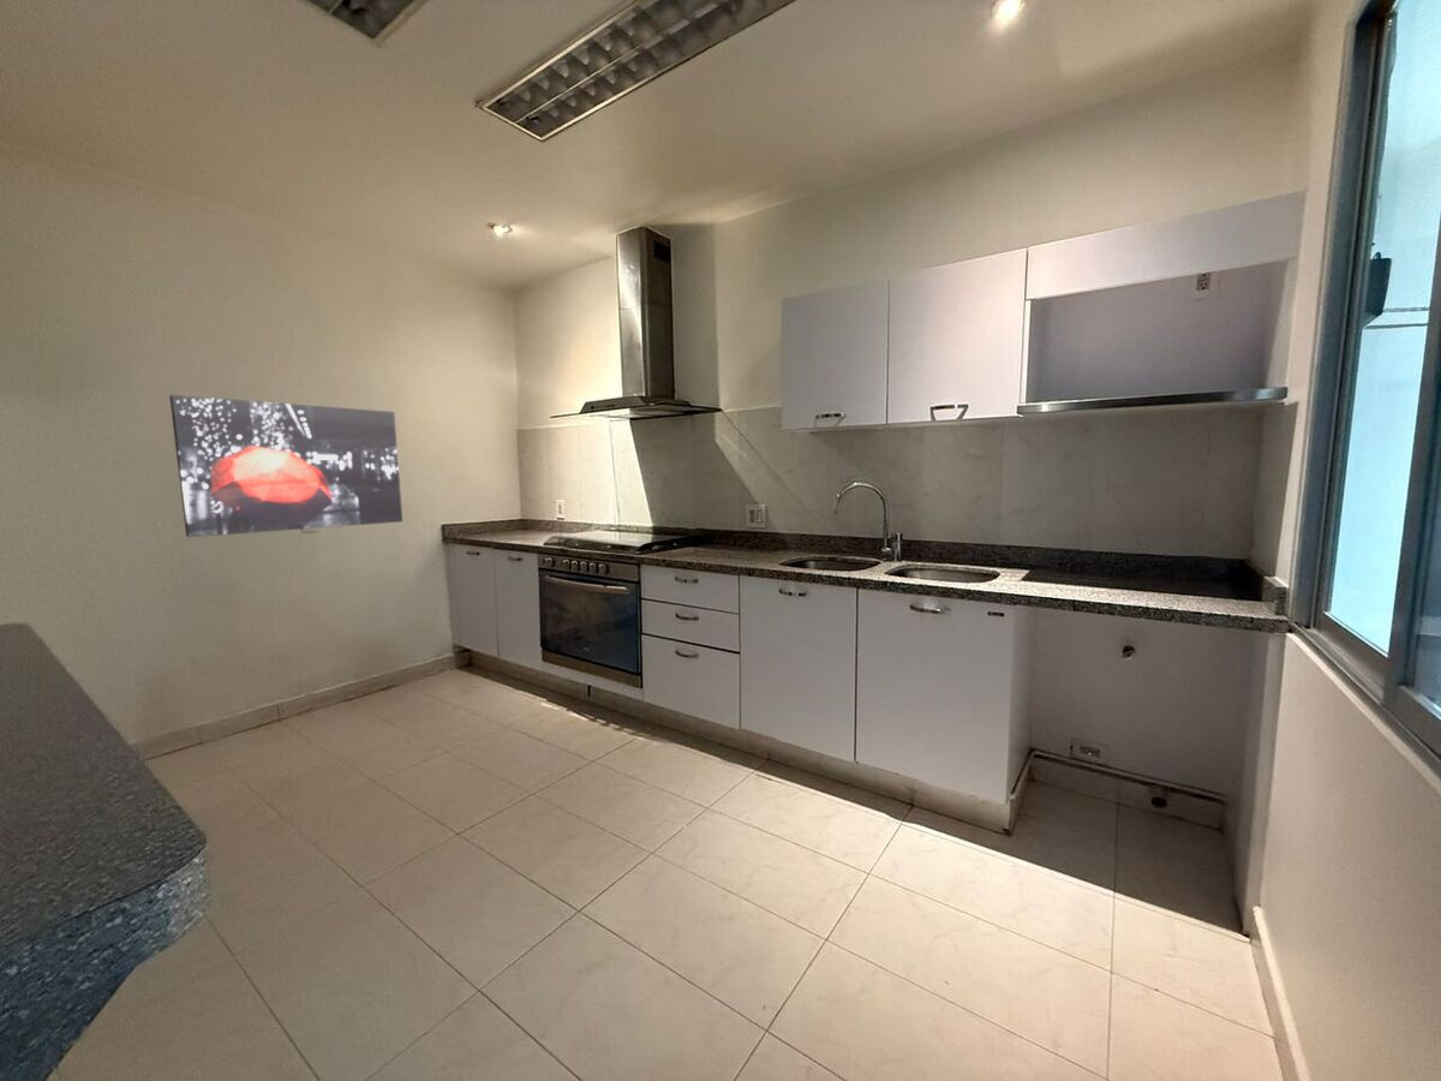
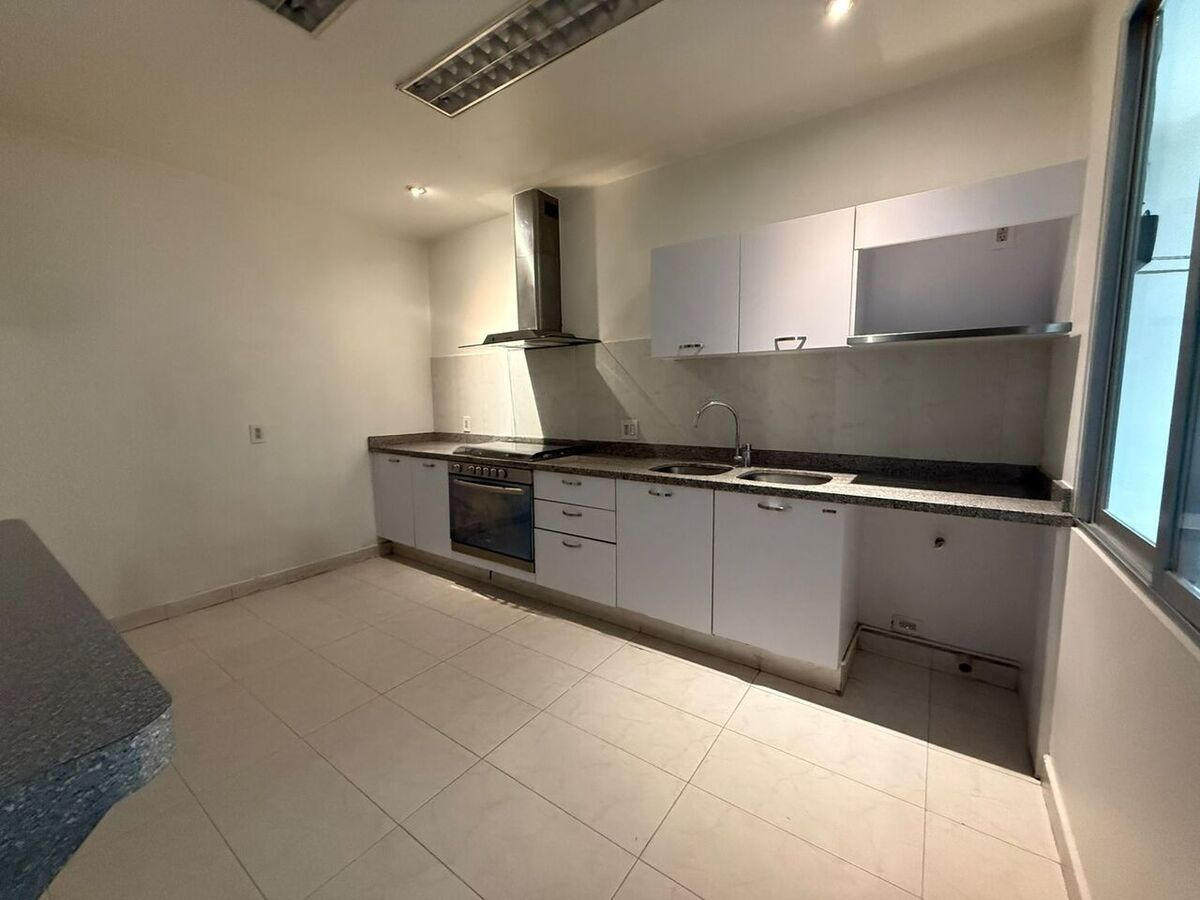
- wall art [168,394,403,538]
